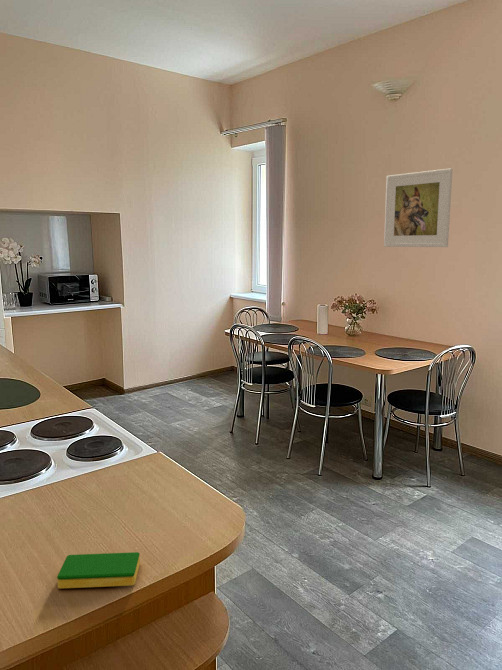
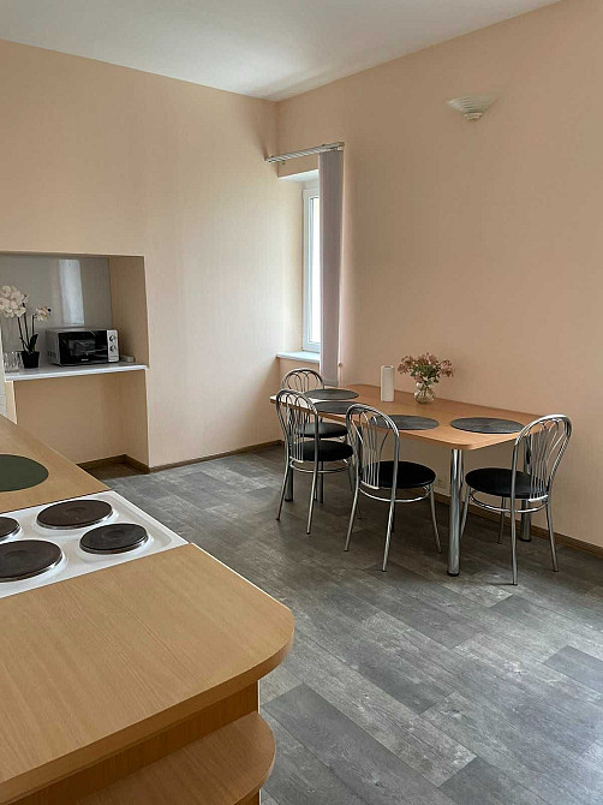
- dish sponge [56,551,141,589]
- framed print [383,167,454,248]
